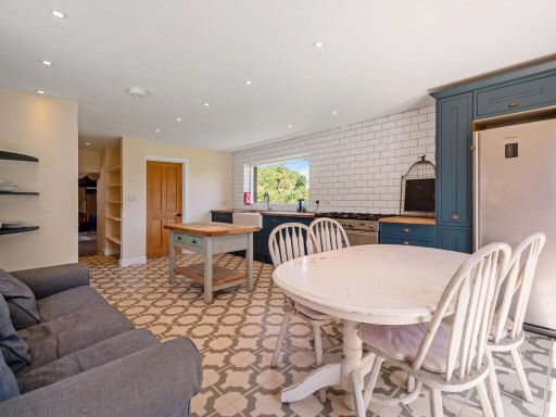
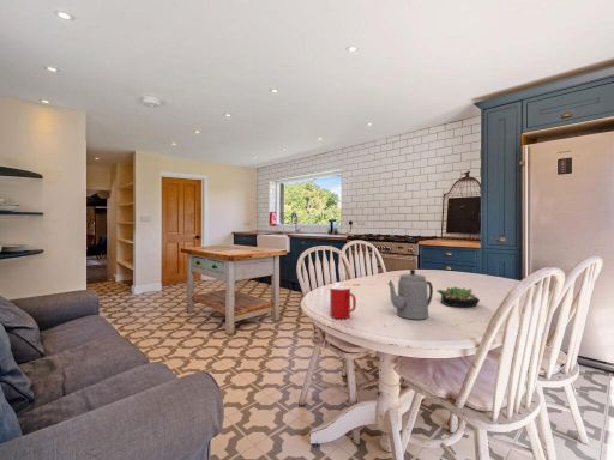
+ teapot [386,268,434,321]
+ cup [329,285,357,320]
+ succulent plant [435,285,481,308]
